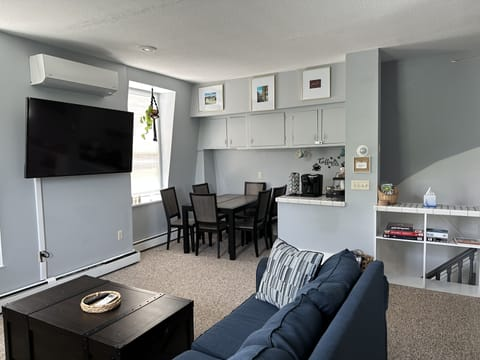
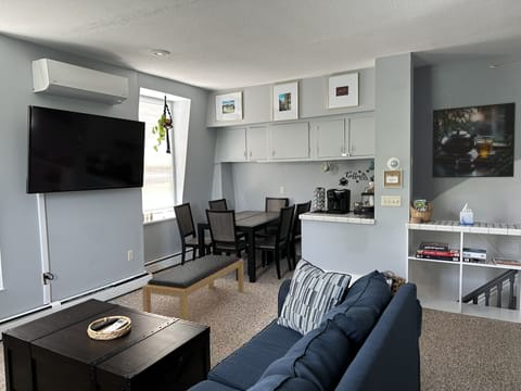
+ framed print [431,101,517,179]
+ bench [141,254,245,321]
